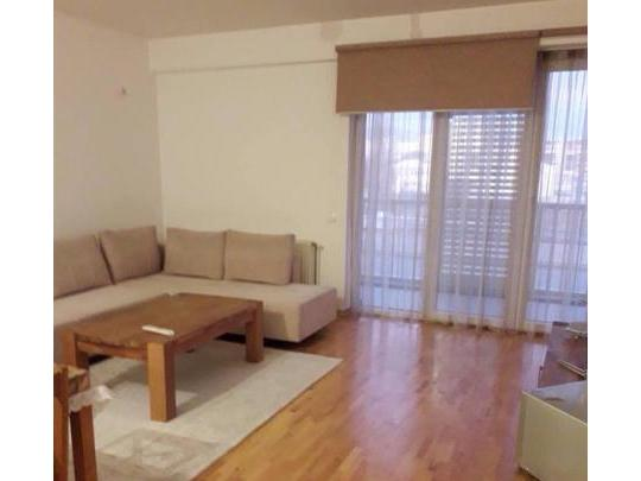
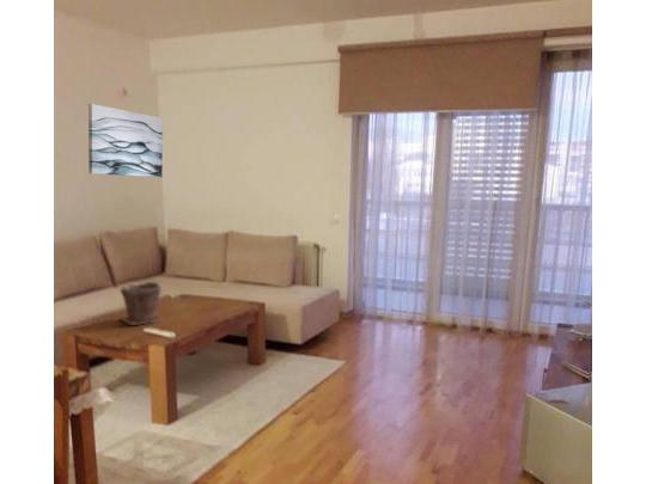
+ plant pot [118,281,165,326]
+ wall art [87,103,164,178]
